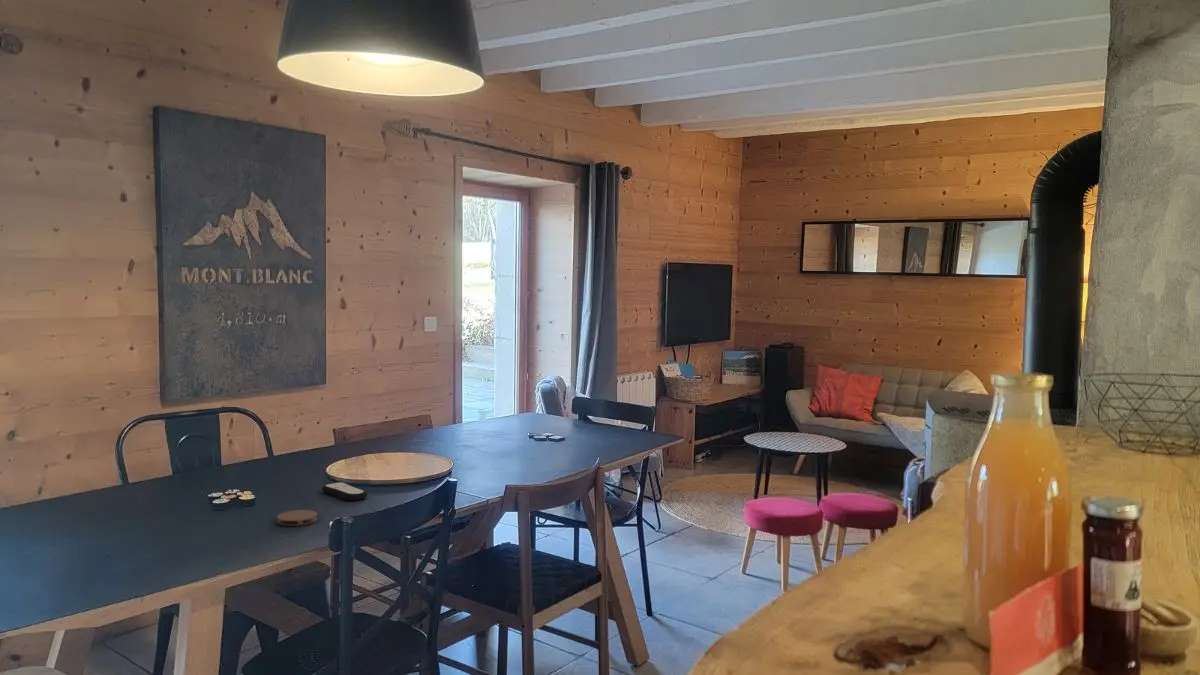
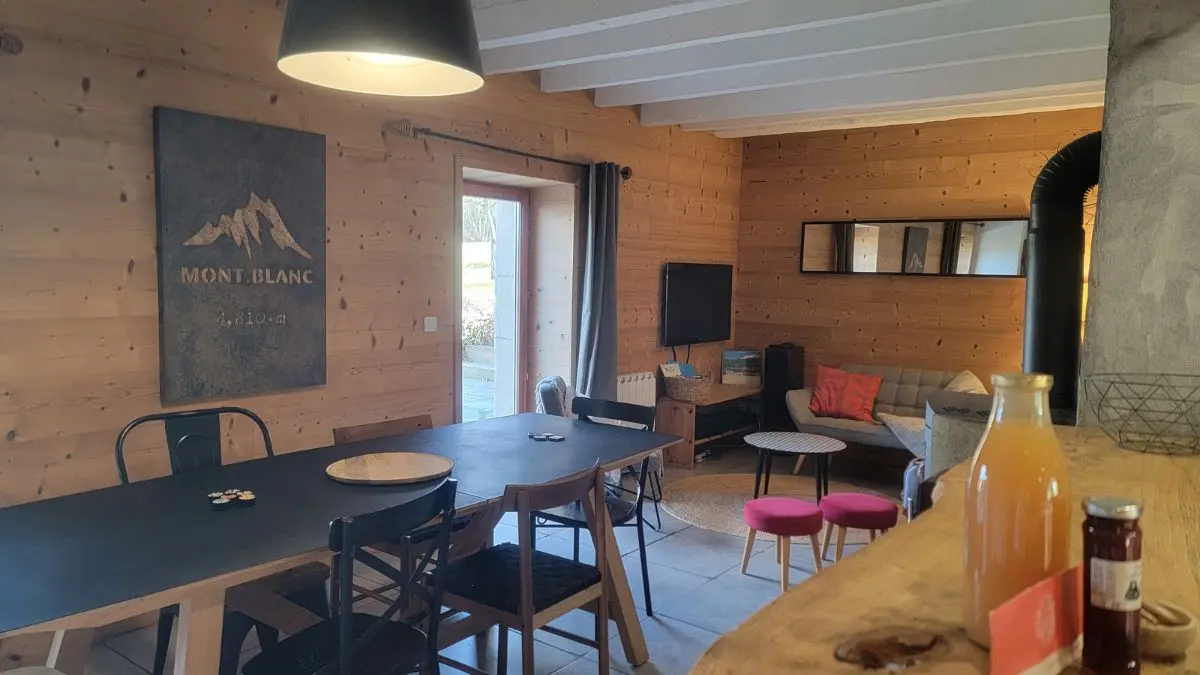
- remote control [321,481,368,502]
- coaster [276,509,319,527]
